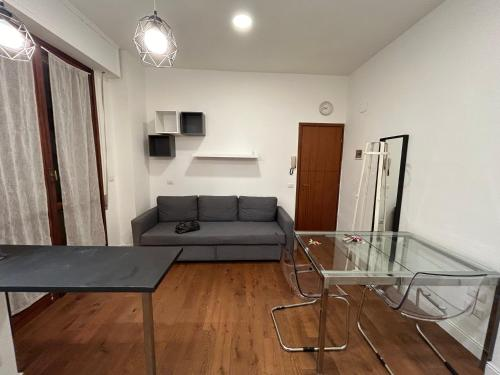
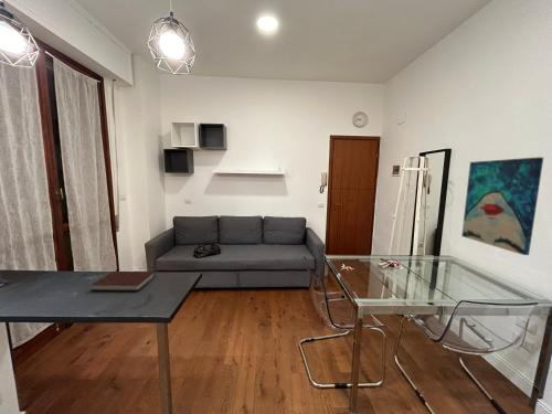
+ wall art [460,156,544,256]
+ notebook [91,270,156,291]
